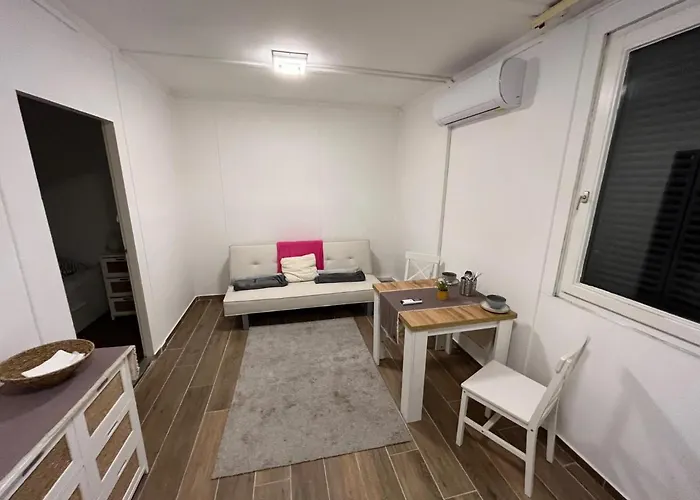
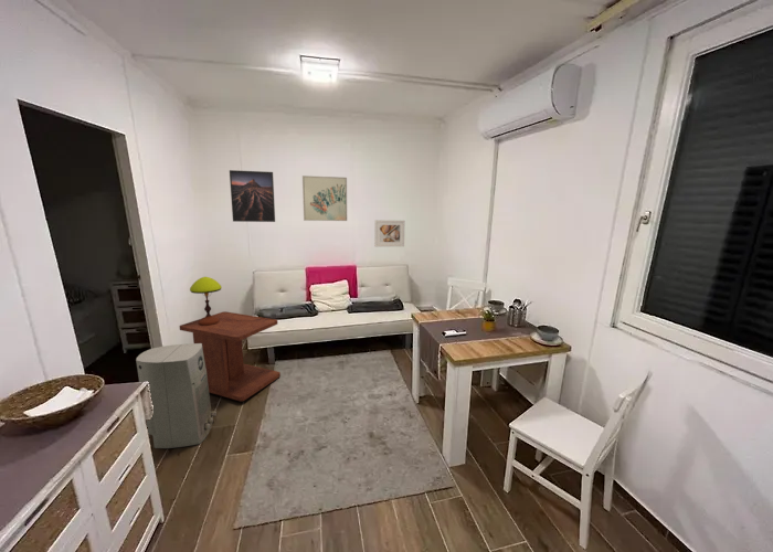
+ wall art [301,174,348,222]
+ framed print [229,169,276,223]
+ air purifier [135,342,218,449]
+ side table [179,310,282,402]
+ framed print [373,219,405,247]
+ table lamp [189,276,265,325]
